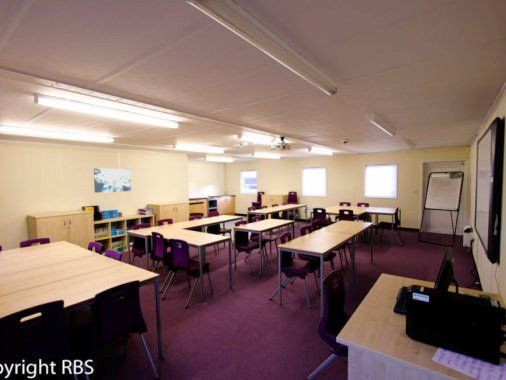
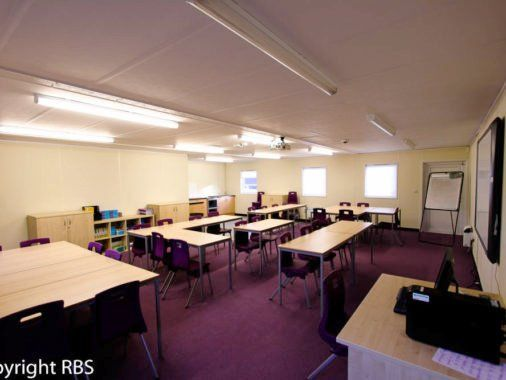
- wall art [93,167,132,194]
